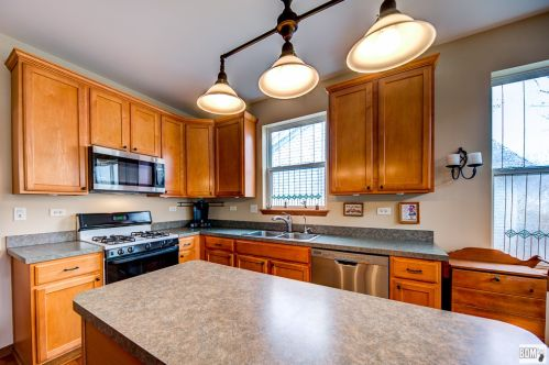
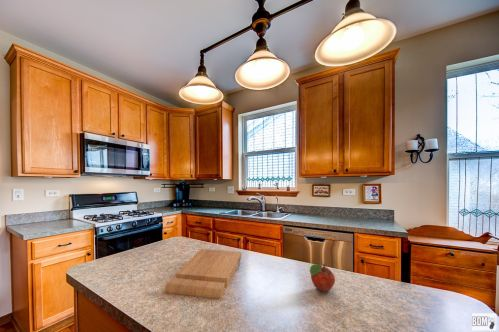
+ cutting board [164,248,243,300]
+ fruit [309,263,336,293]
